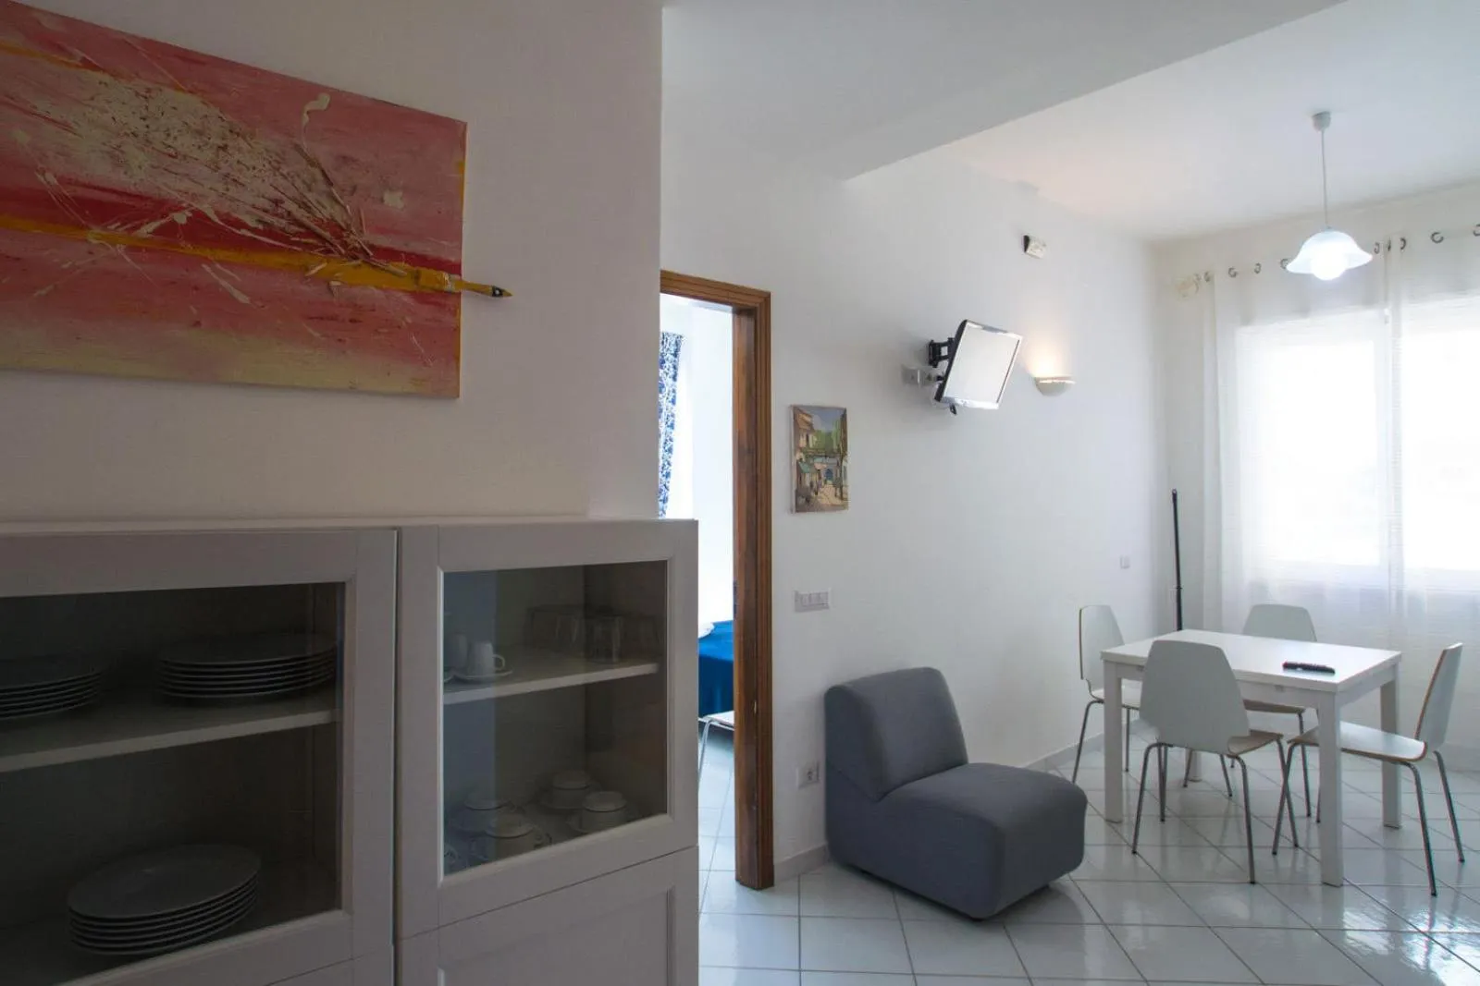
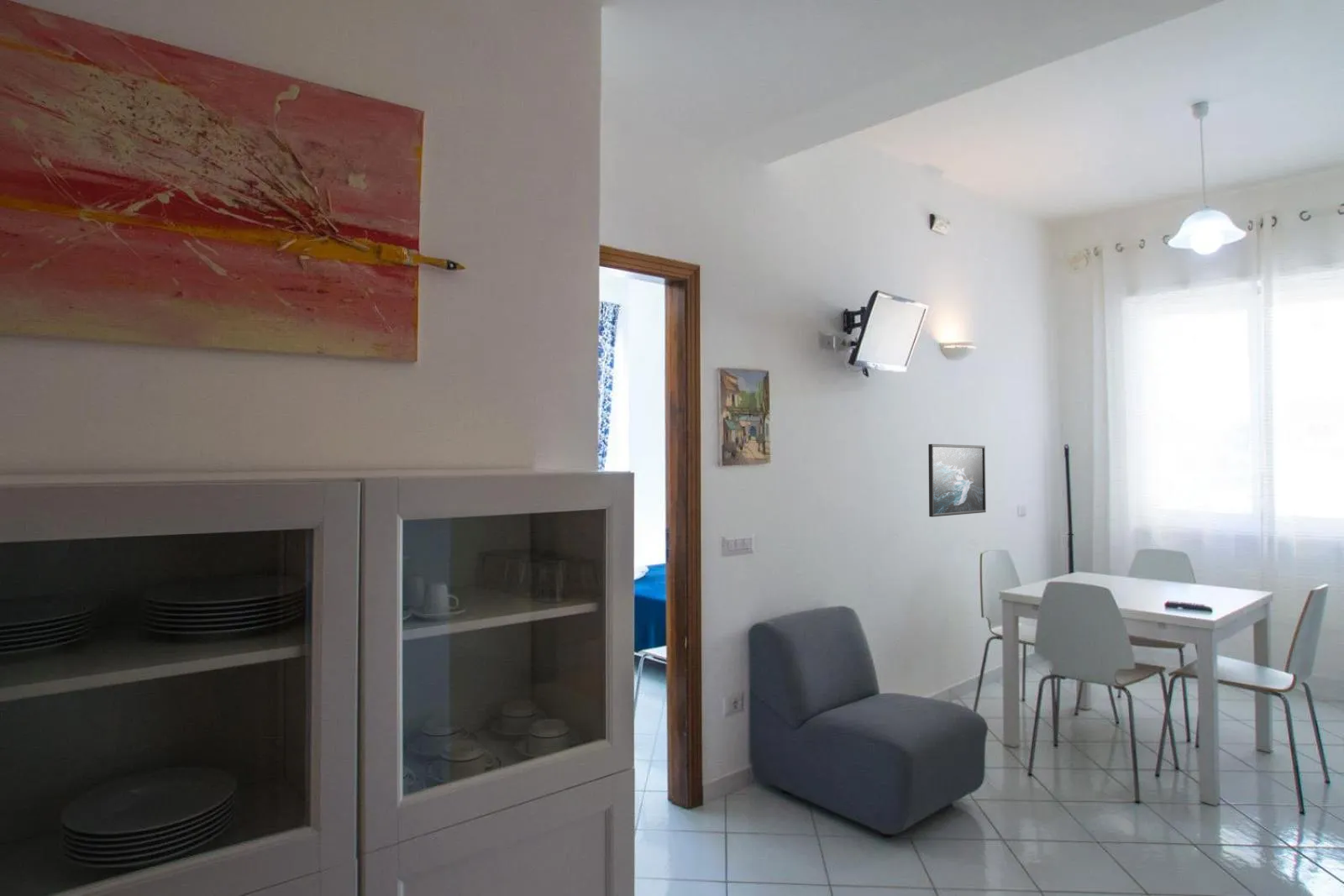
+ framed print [927,443,987,518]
